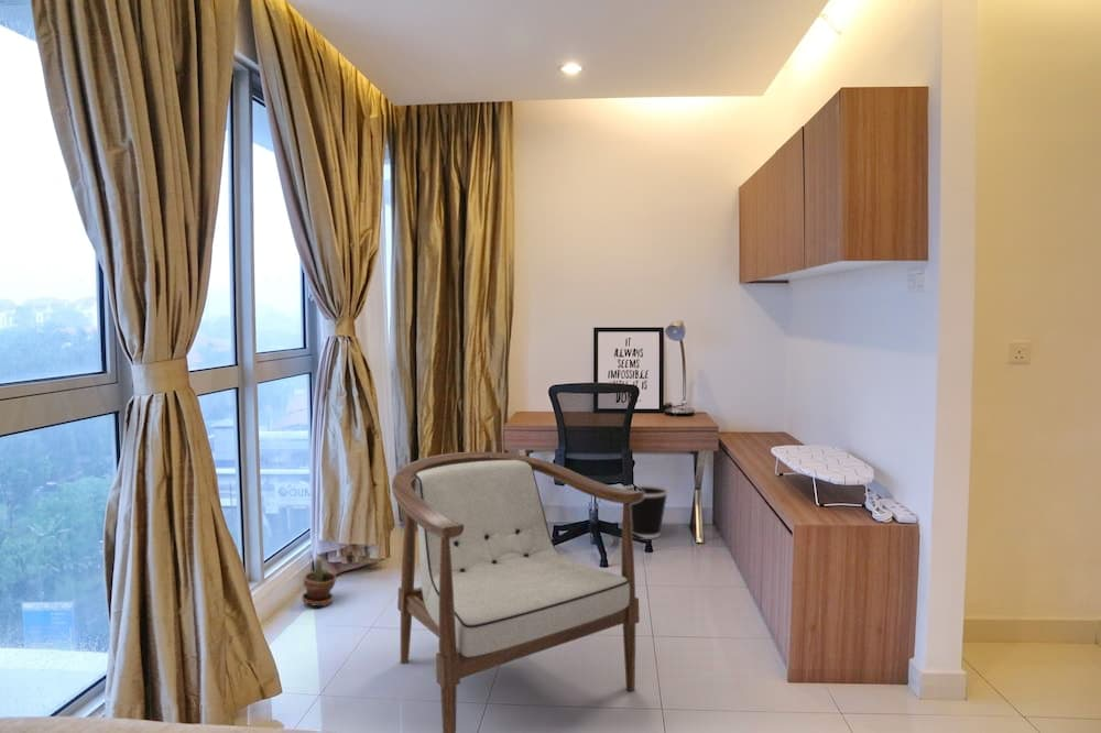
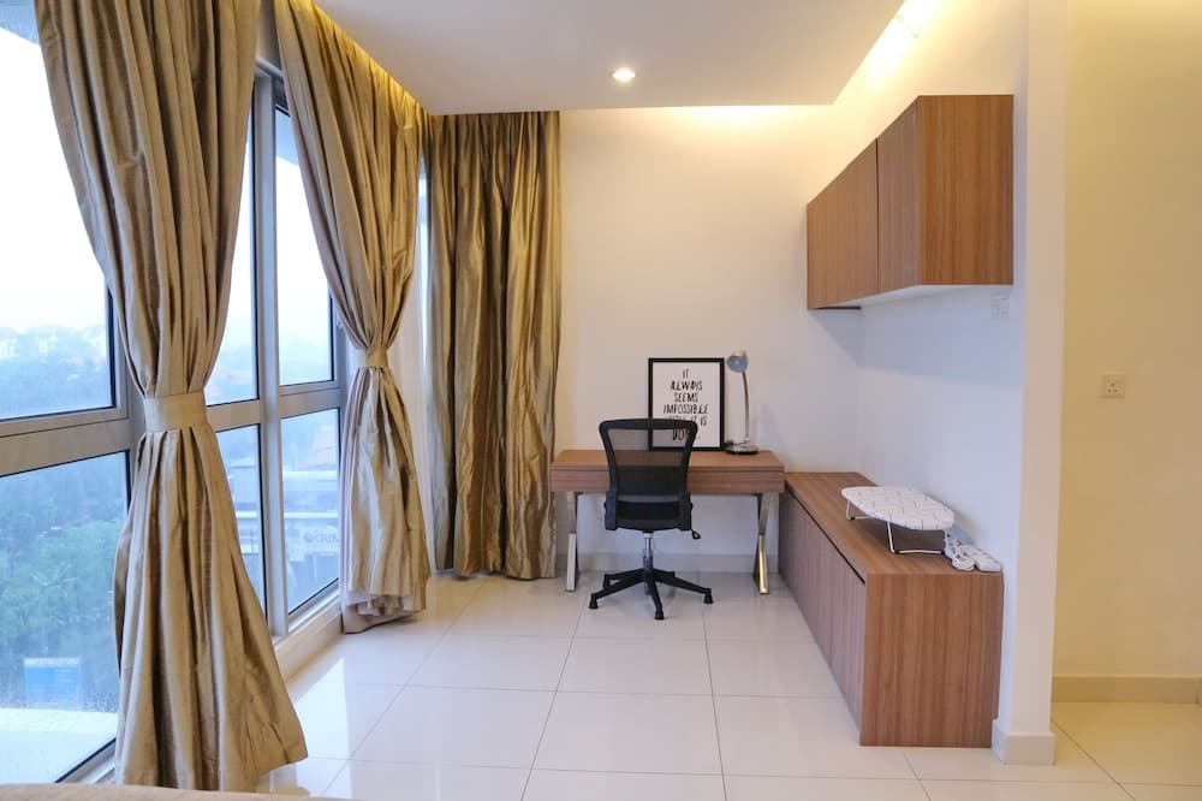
- wastebasket [621,483,669,539]
- armchair [391,451,644,733]
- potted plant [301,557,337,608]
